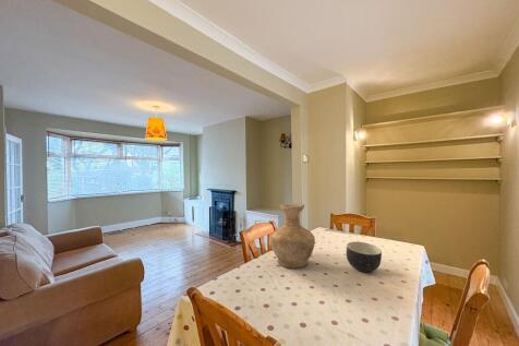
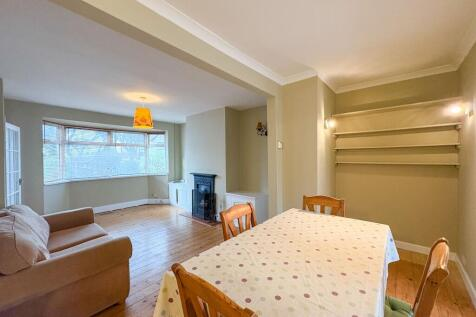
- bowl [346,240,383,273]
- vase [269,202,316,270]
